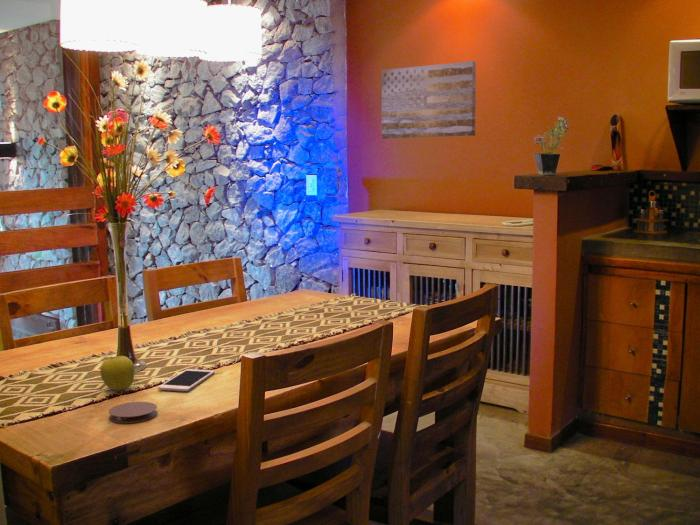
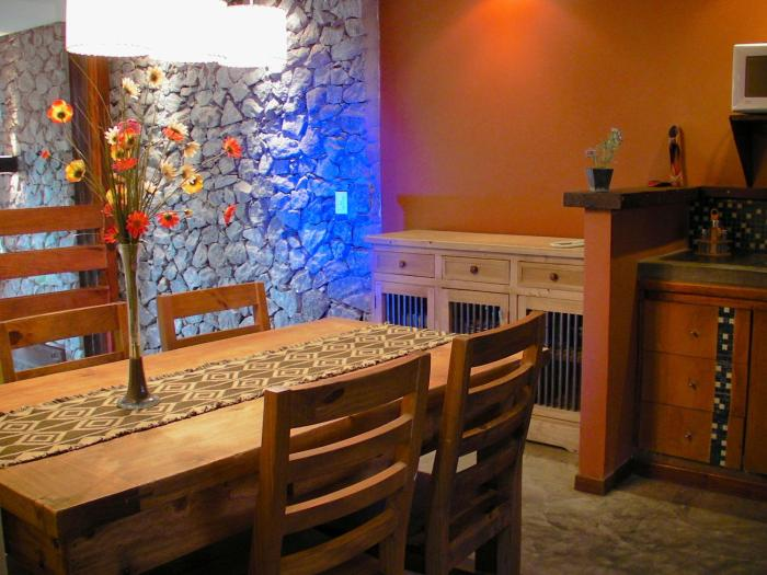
- coaster [108,401,158,424]
- wall art [381,60,477,140]
- fruit [99,355,135,392]
- cell phone [157,368,216,392]
